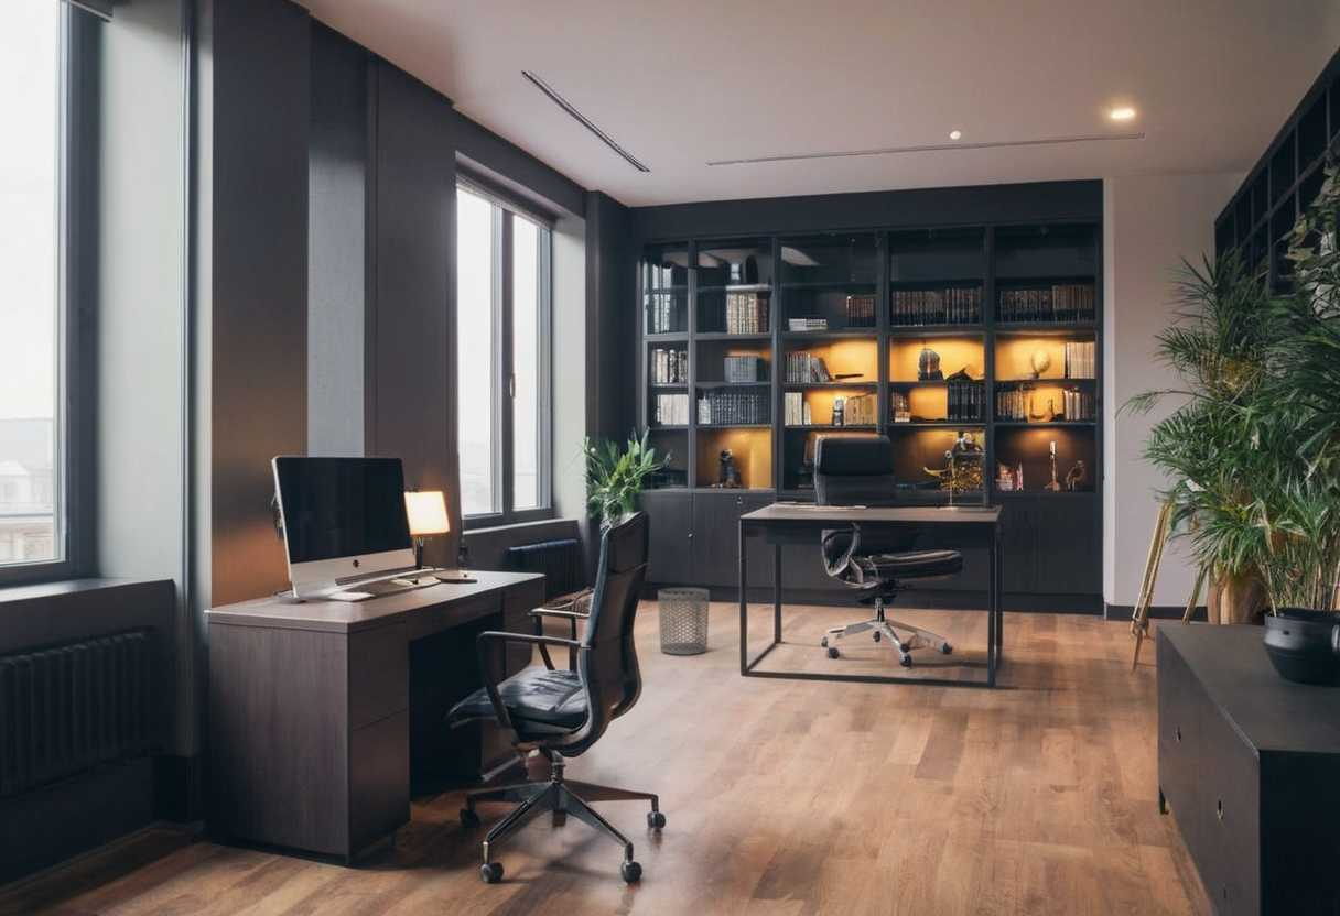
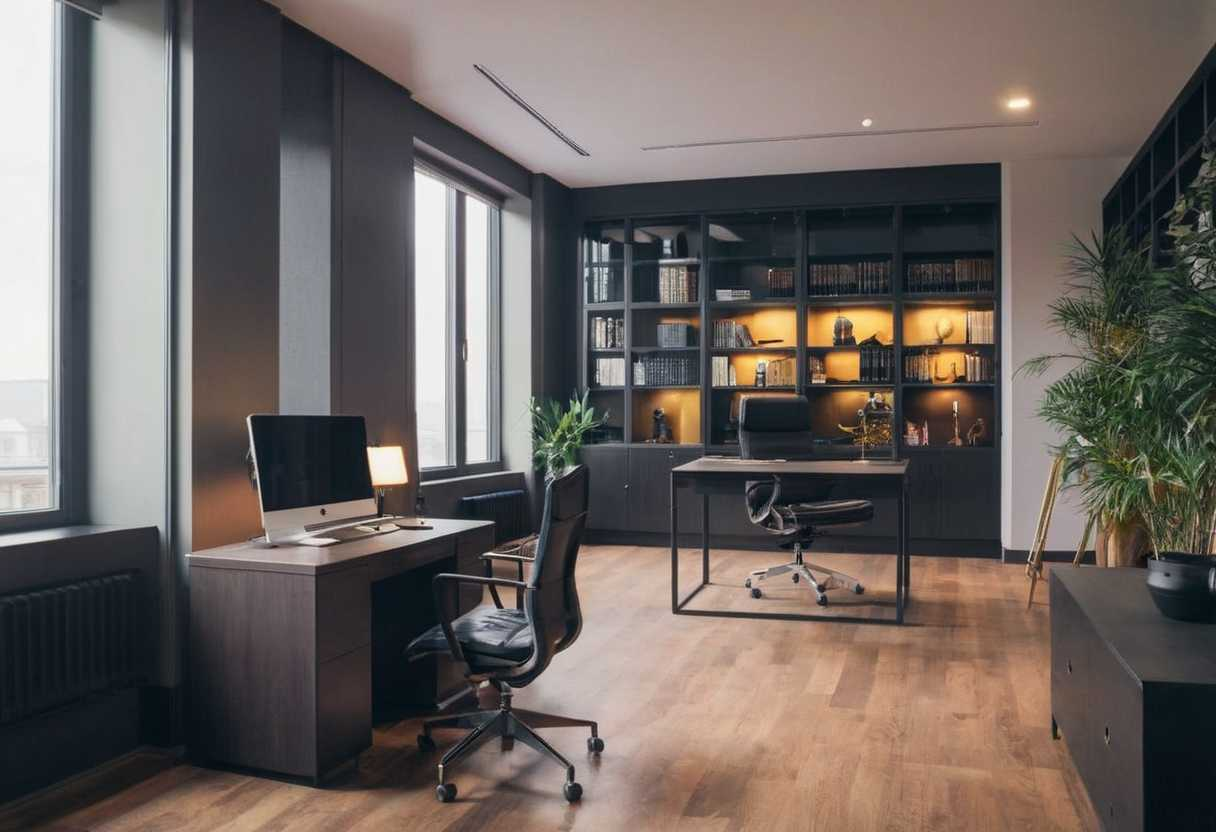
- waste bin [657,587,711,656]
